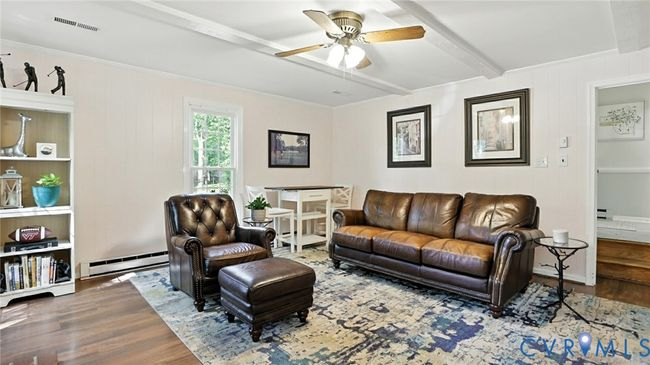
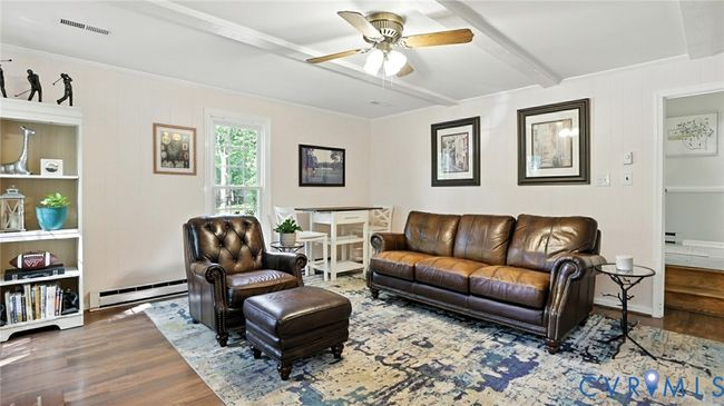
+ wall art [151,121,198,177]
